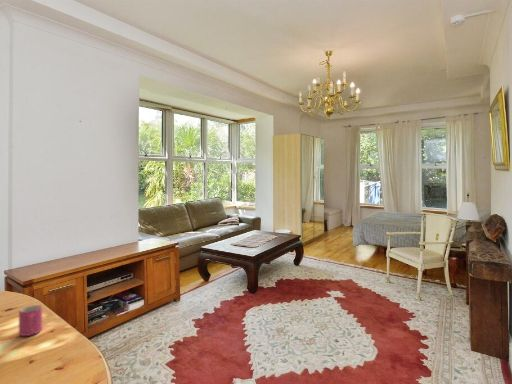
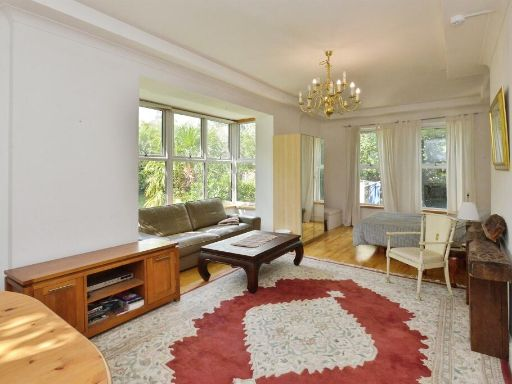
- mug [18,304,43,337]
